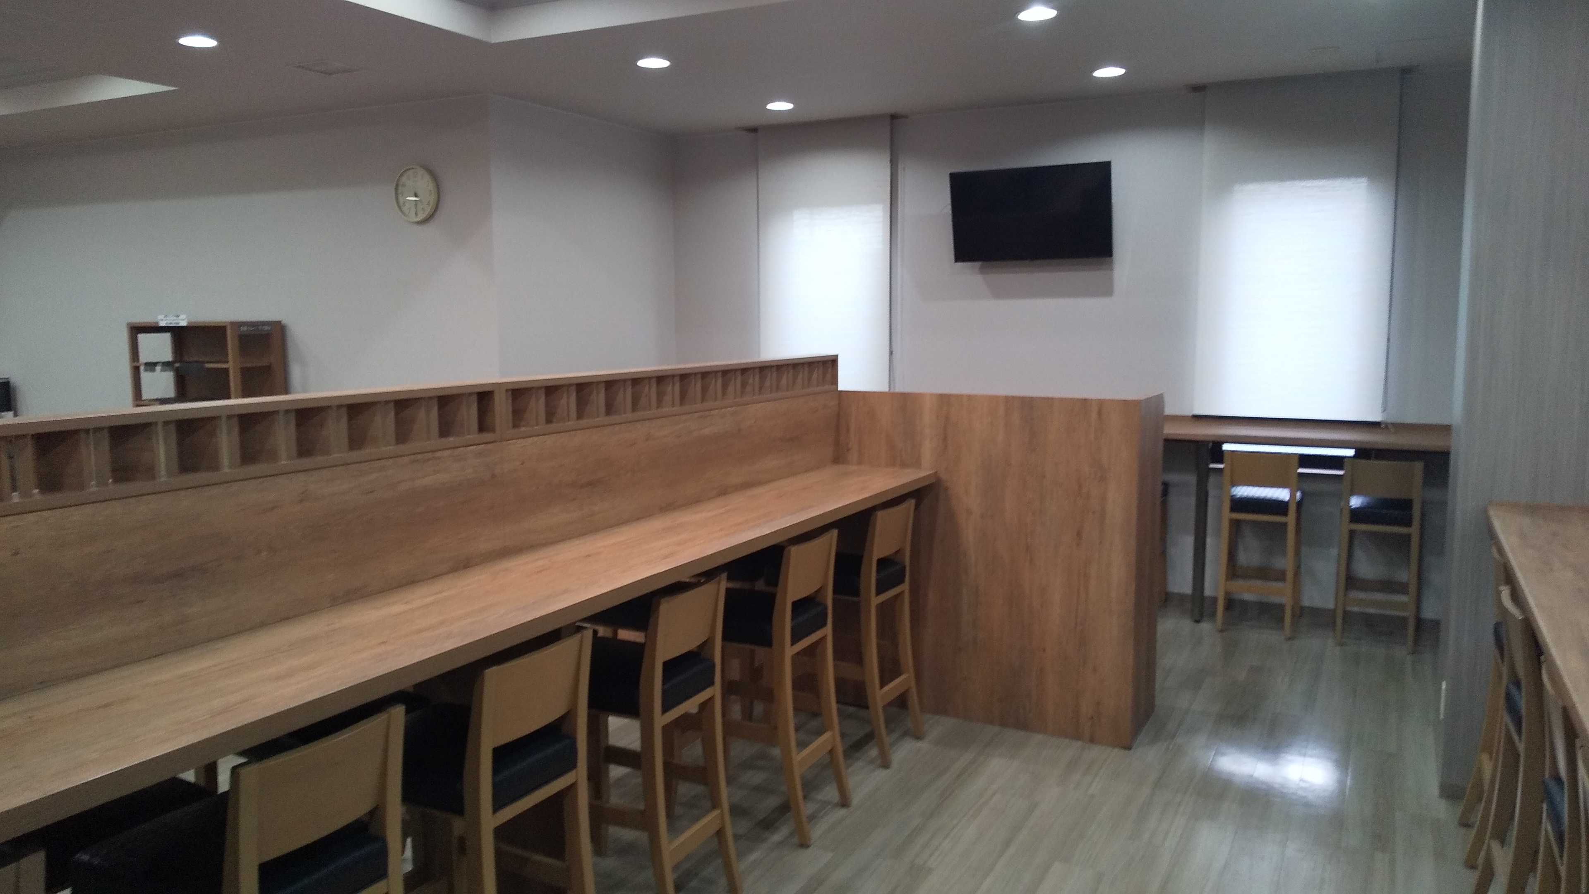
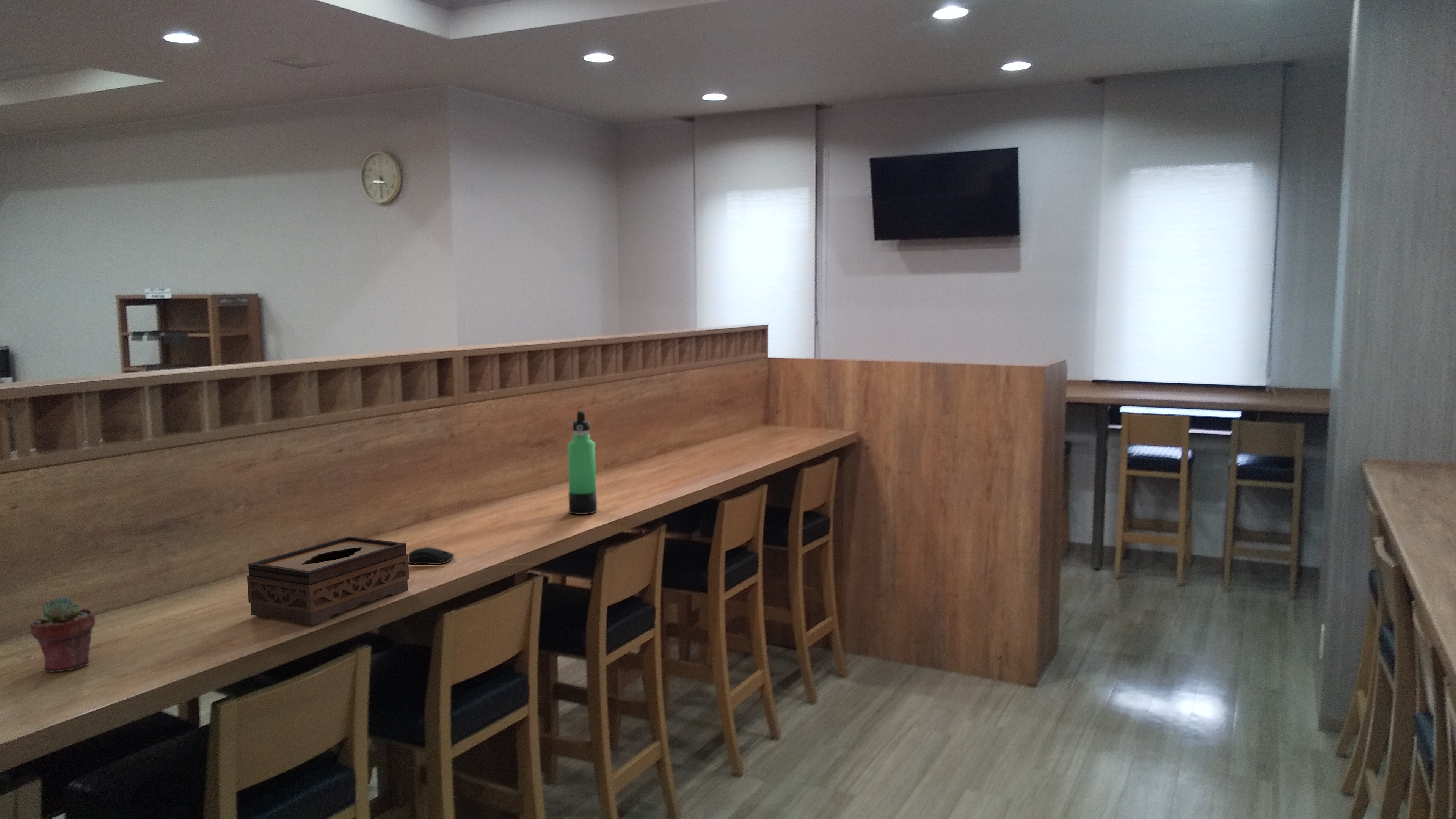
+ potted succulent [30,596,96,672]
+ thermos bottle [568,411,597,515]
+ computer mouse [408,547,454,565]
+ tissue box [247,536,409,626]
